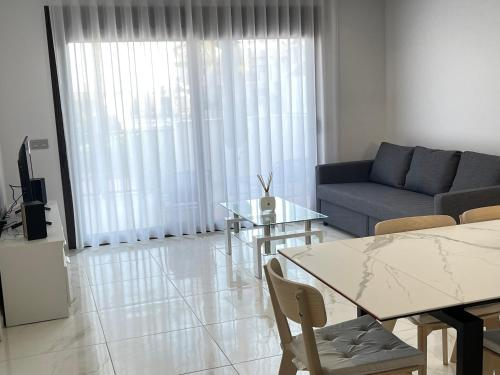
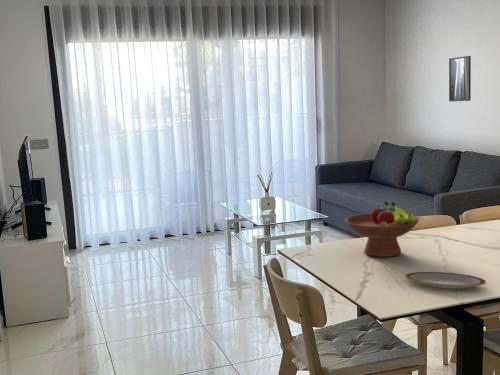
+ plate [405,271,487,290]
+ fruit bowl [344,200,421,258]
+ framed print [448,55,472,103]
